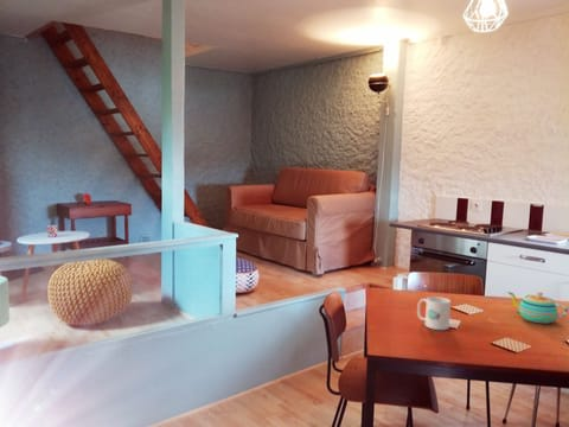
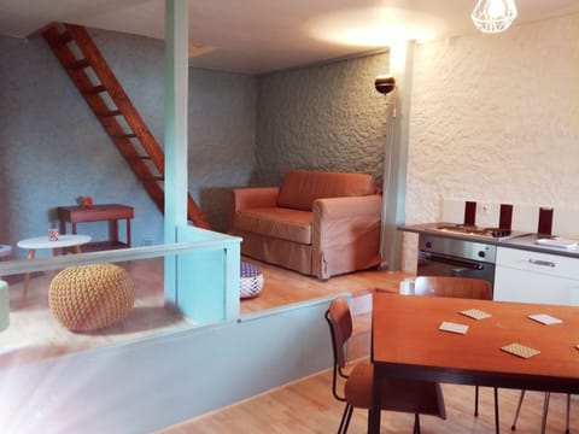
- teapot [506,291,569,325]
- mug [416,295,452,331]
